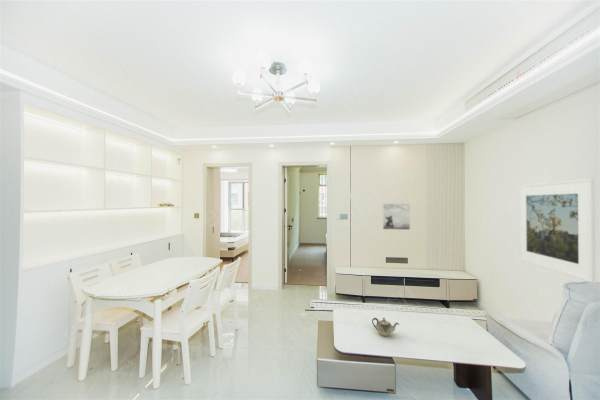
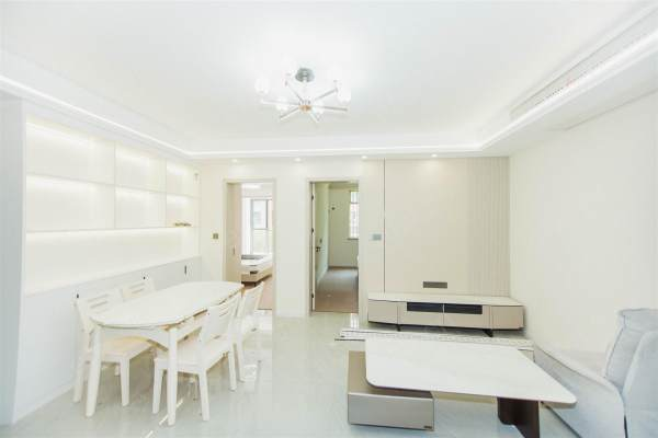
- teapot [371,317,400,337]
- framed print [517,177,596,283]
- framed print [382,203,411,231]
